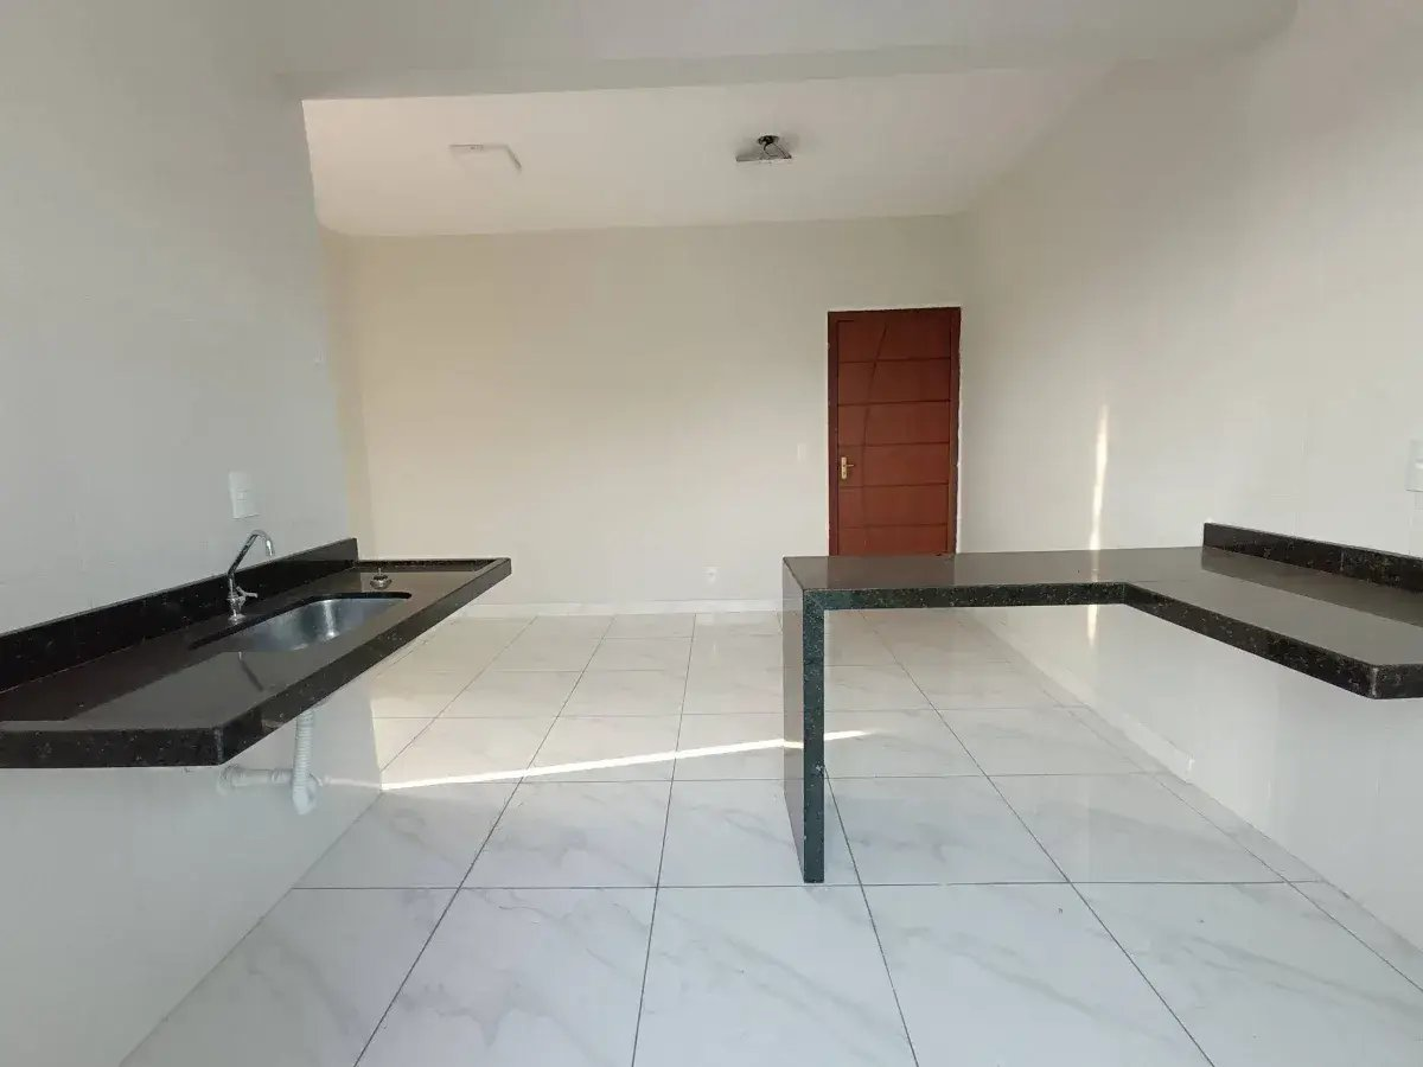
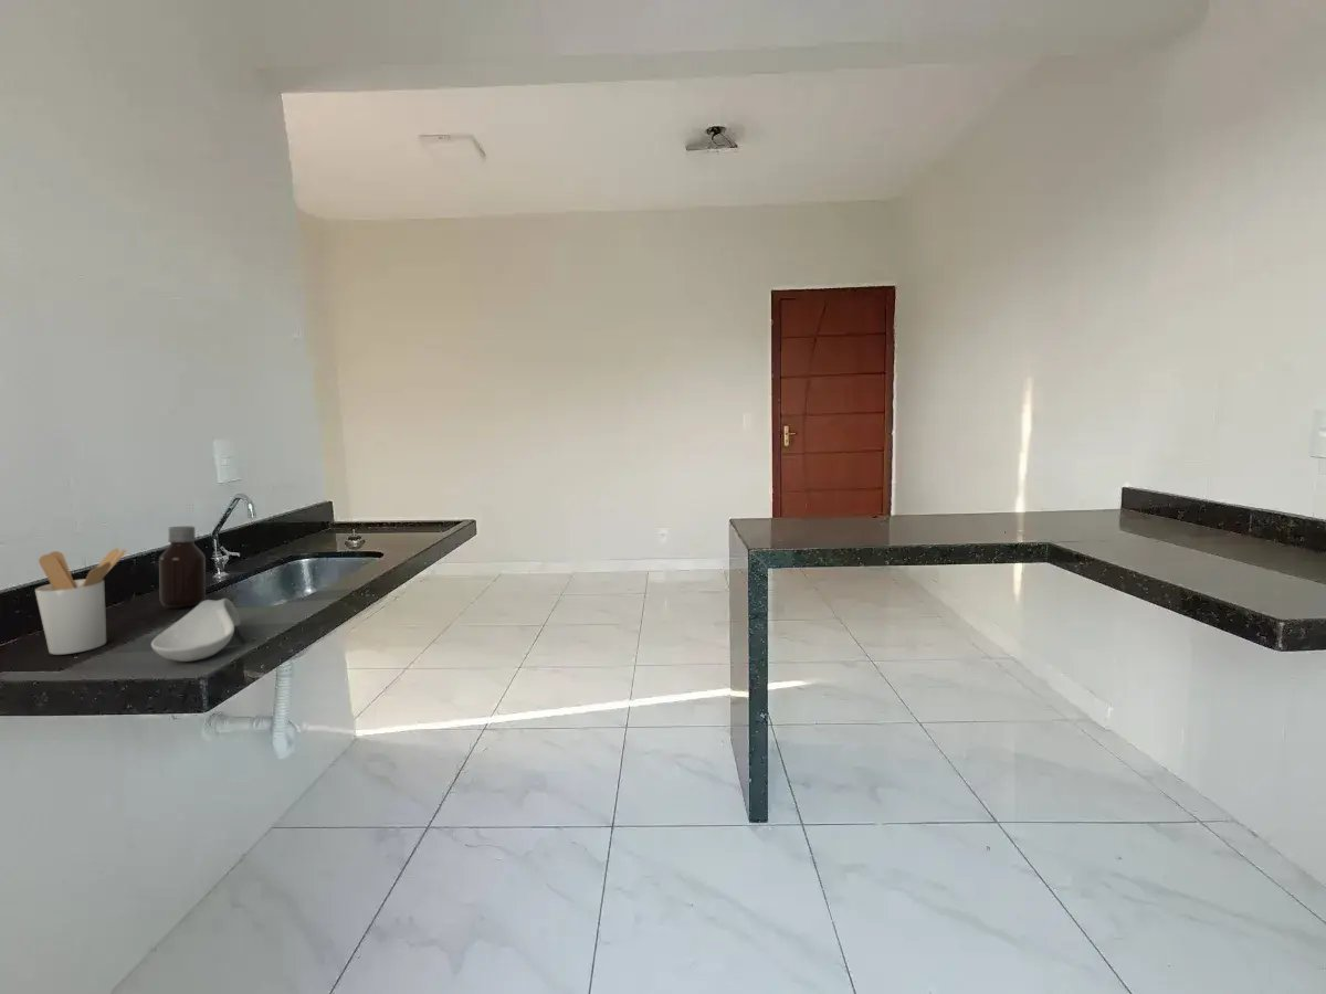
+ bottle [158,526,207,609]
+ spoon rest [150,598,241,663]
+ utensil holder [34,547,128,656]
